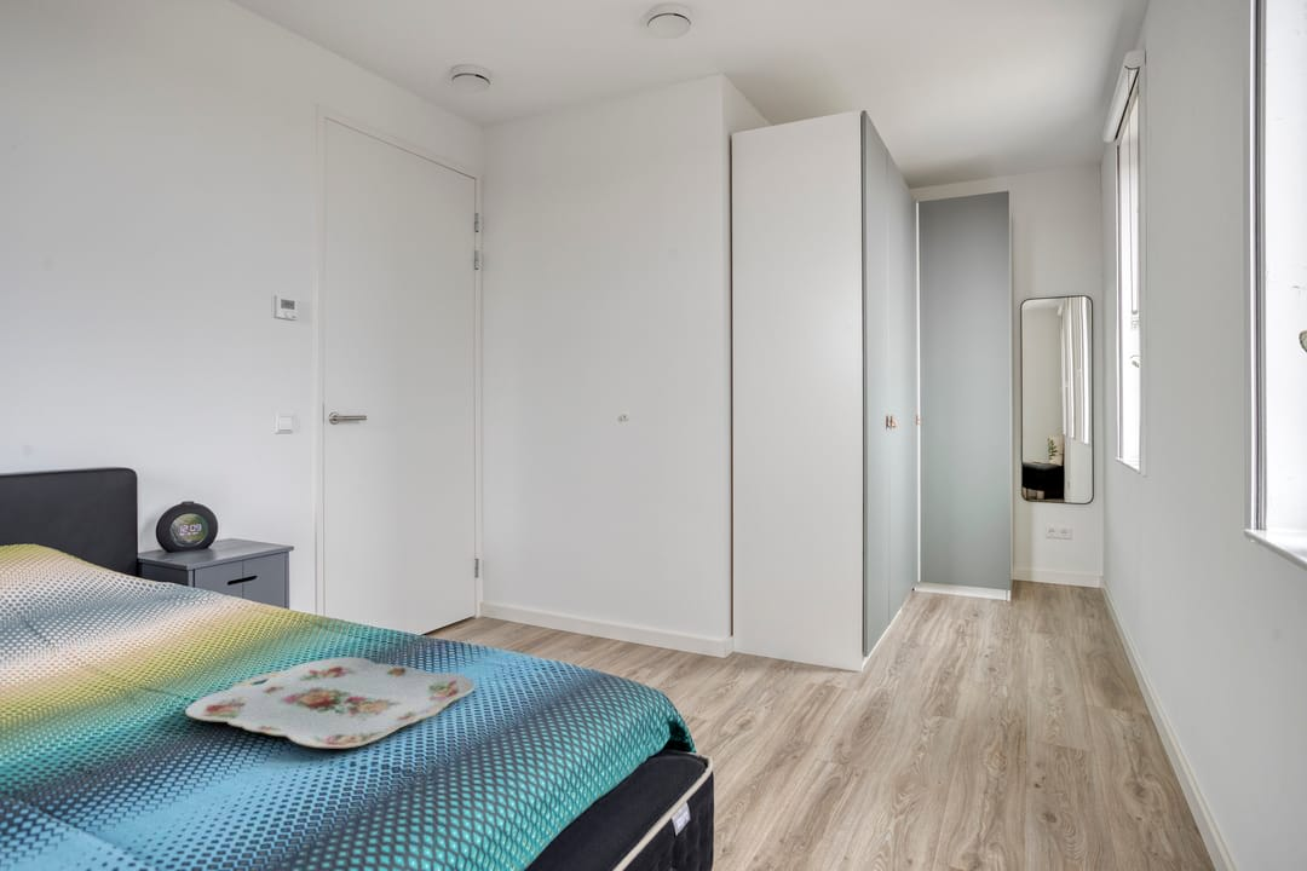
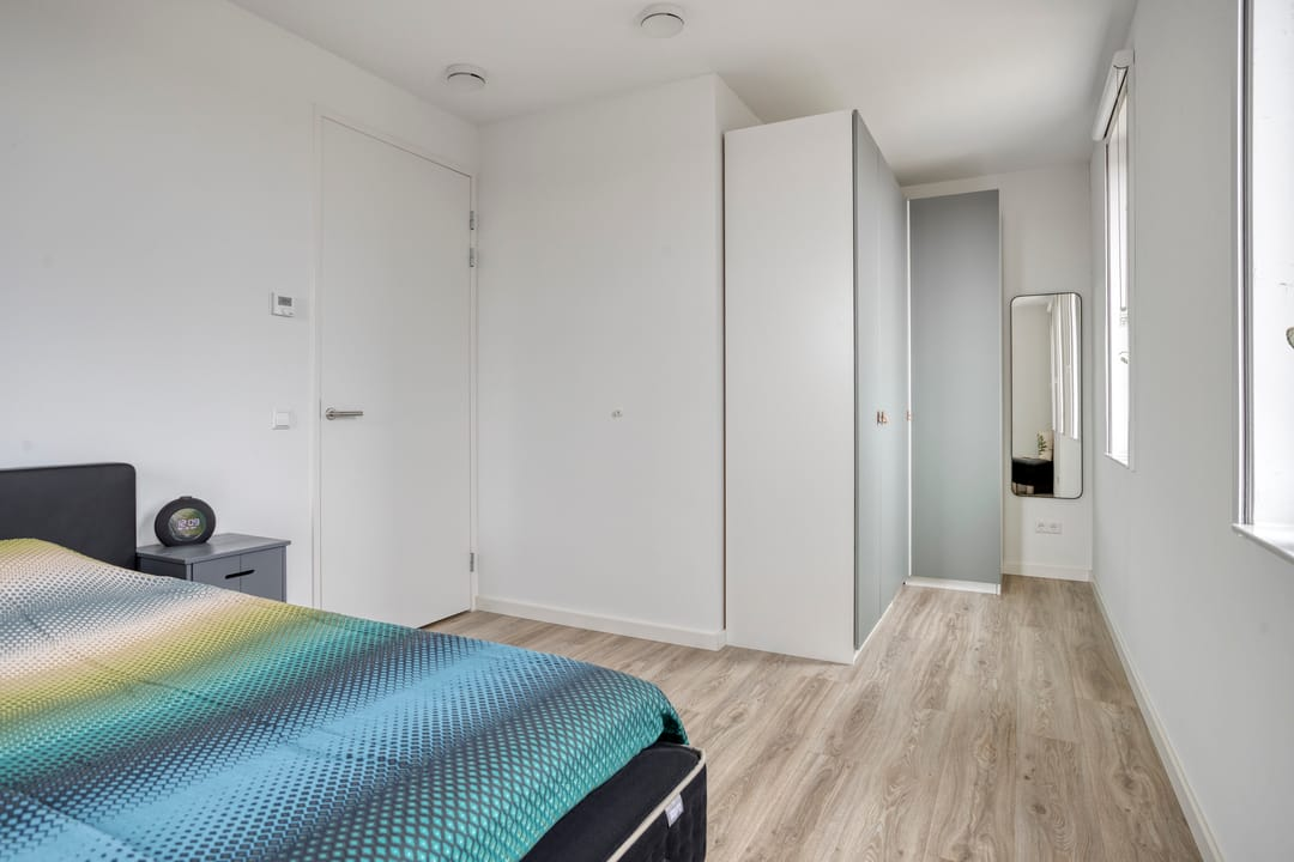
- serving tray [184,656,476,749]
